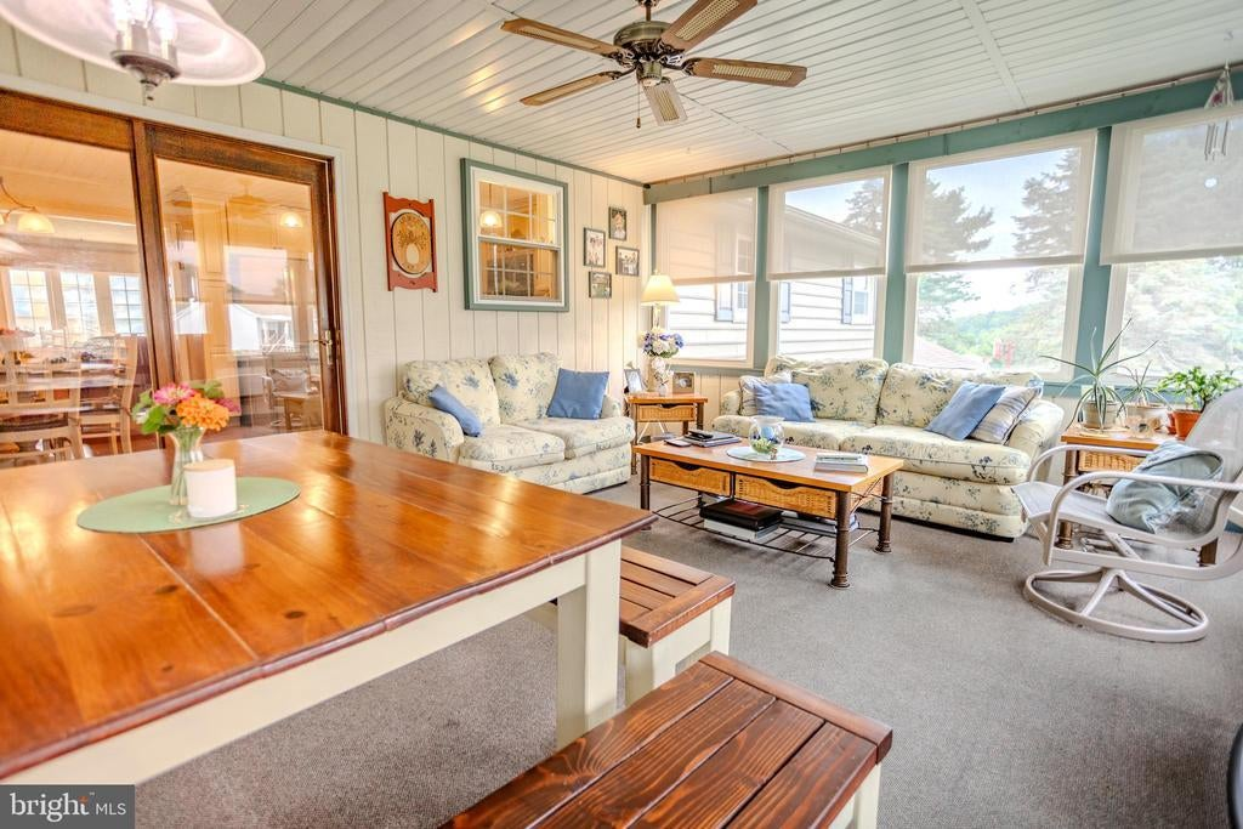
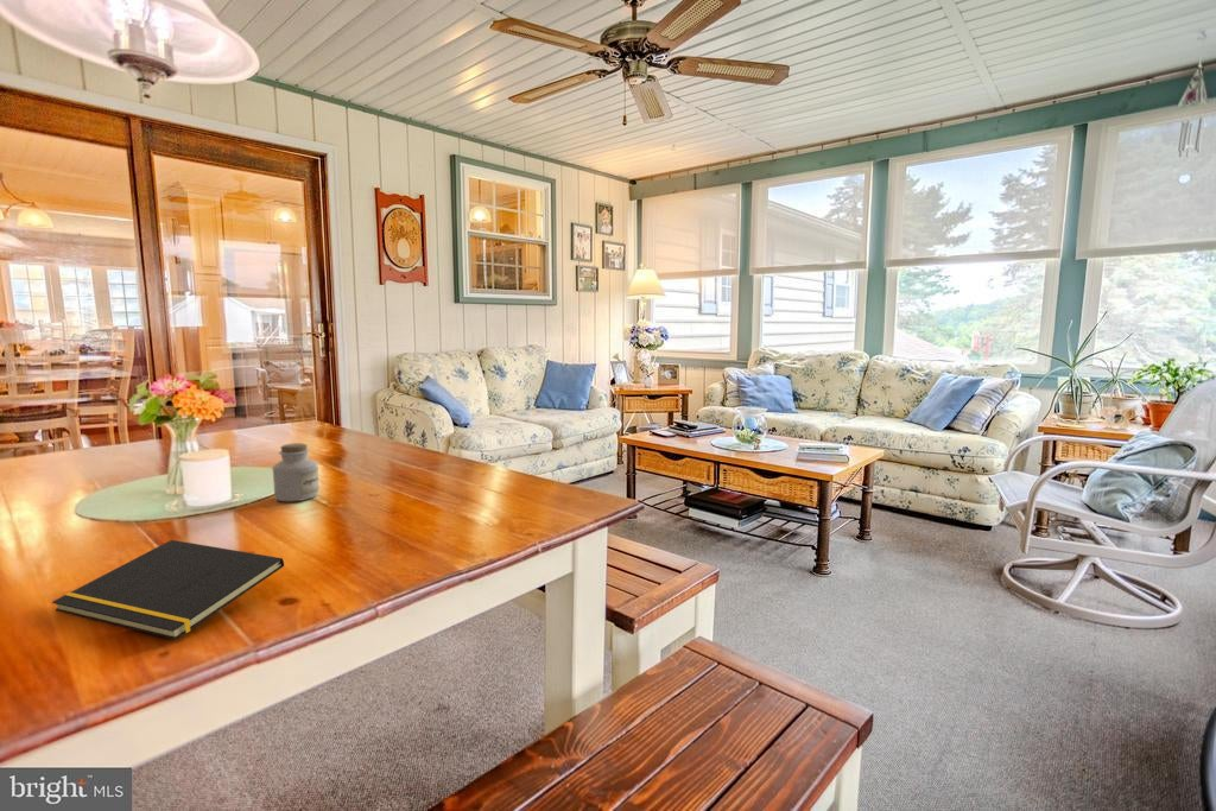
+ jar [271,442,321,502]
+ notepad [51,539,285,641]
